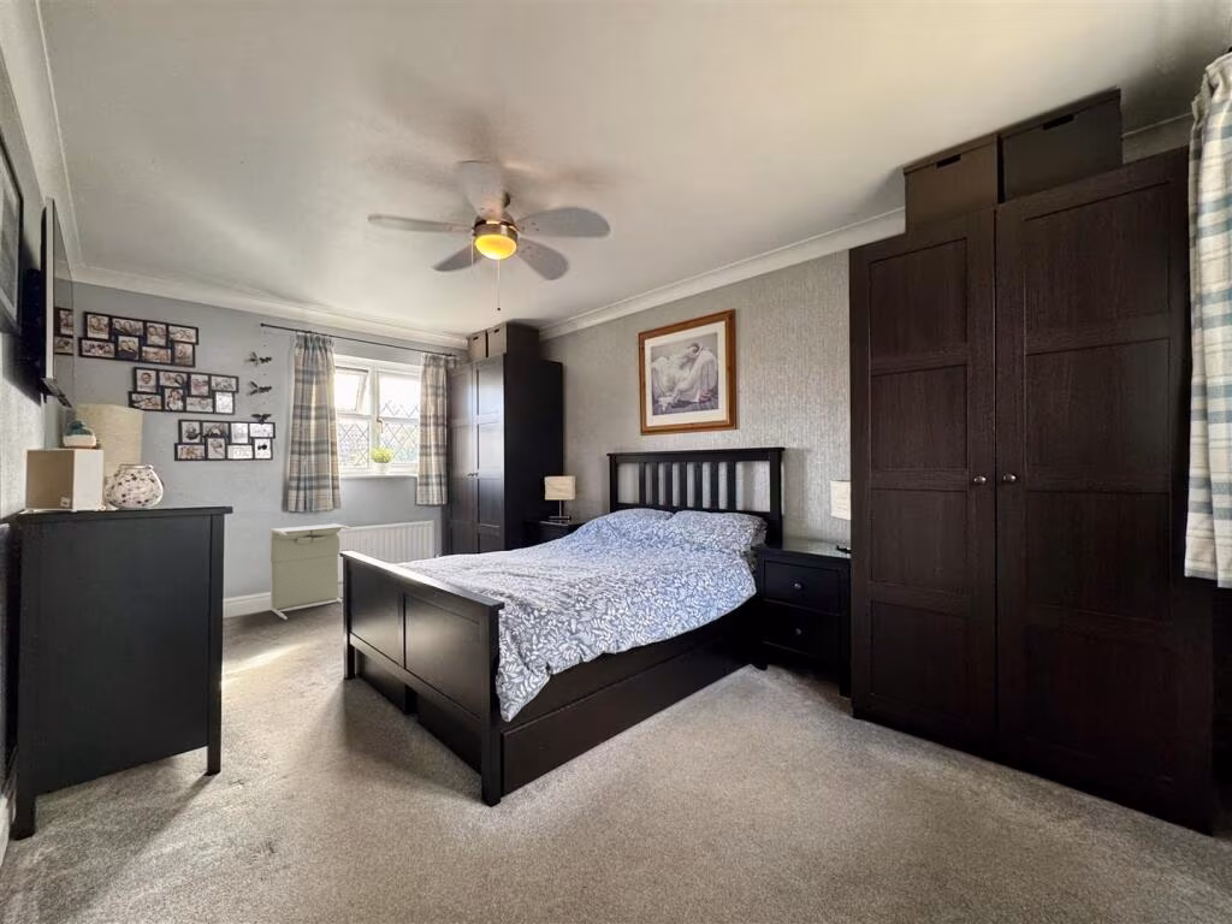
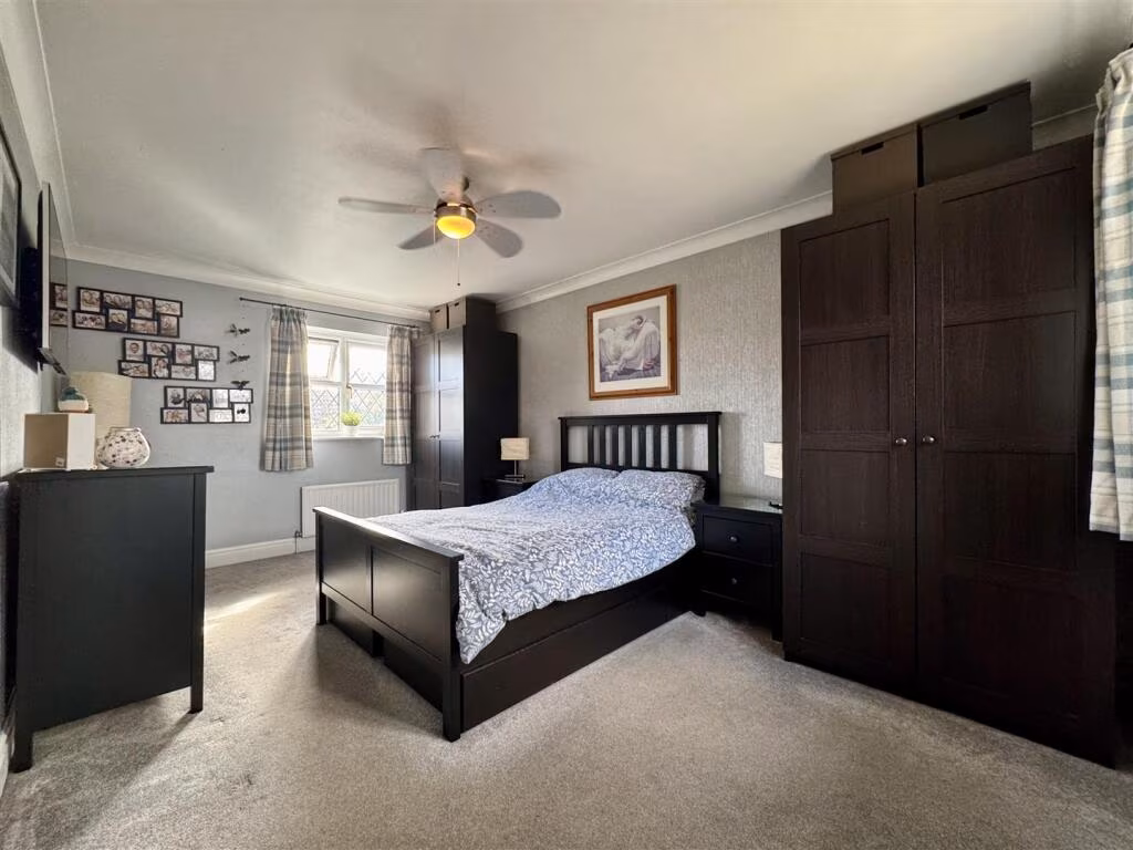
- laundry hamper [268,522,353,621]
